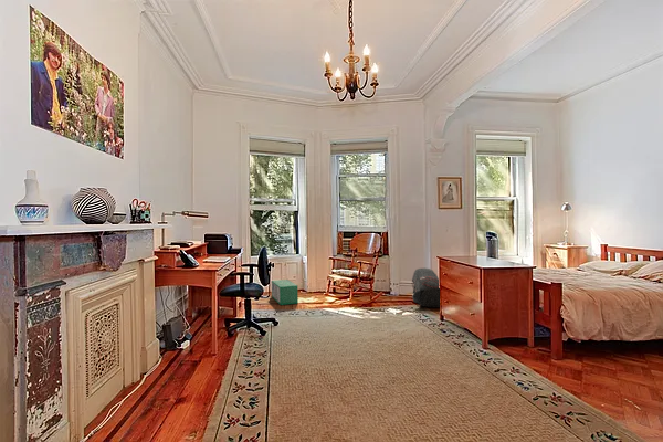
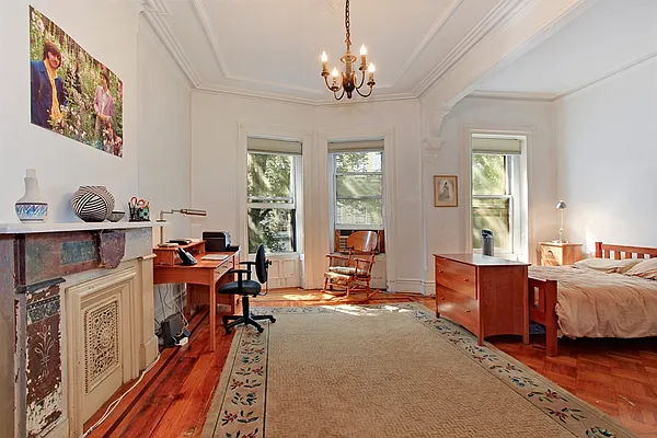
- backpack [411,267,441,308]
- storage bin [271,278,299,306]
